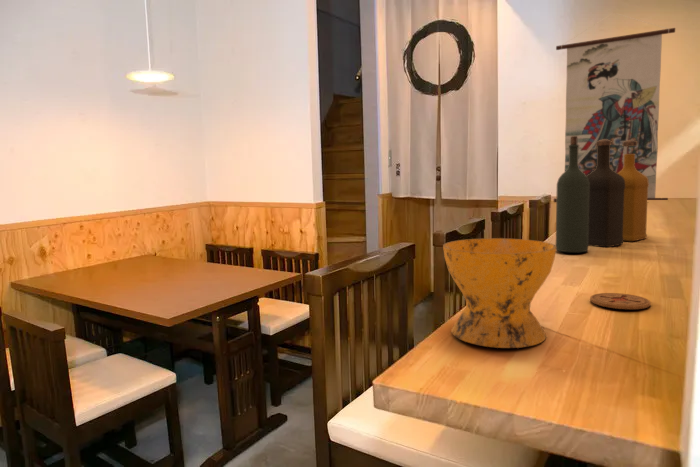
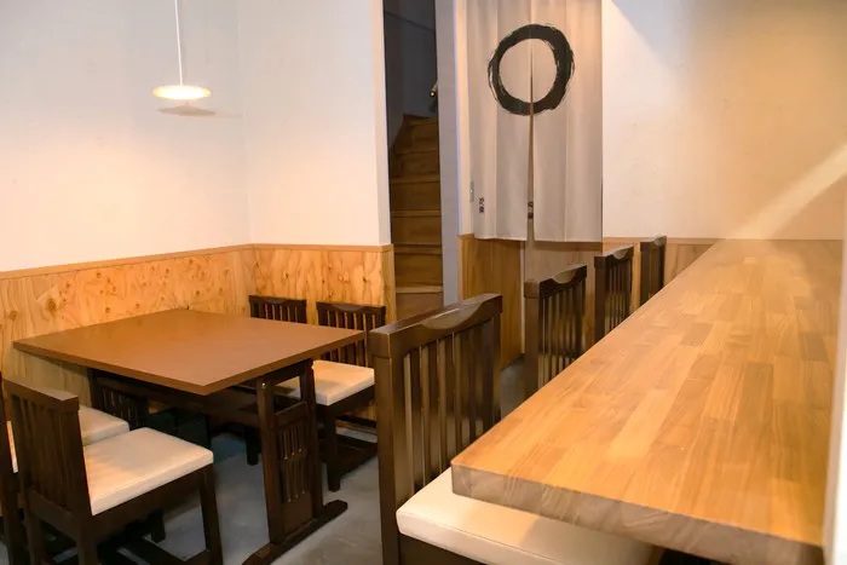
- bowl [442,237,557,349]
- wall scroll [553,12,676,203]
- bottle [555,136,649,253]
- coaster [589,292,651,310]
